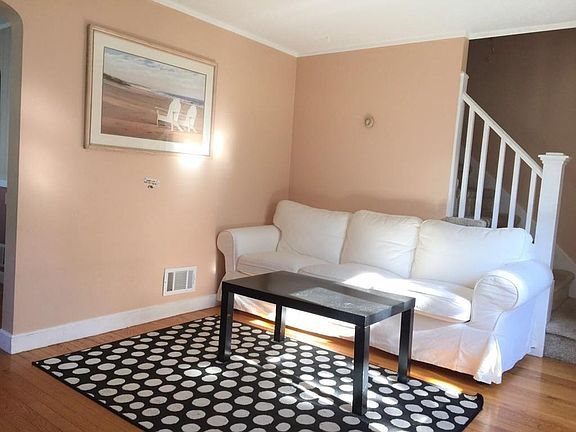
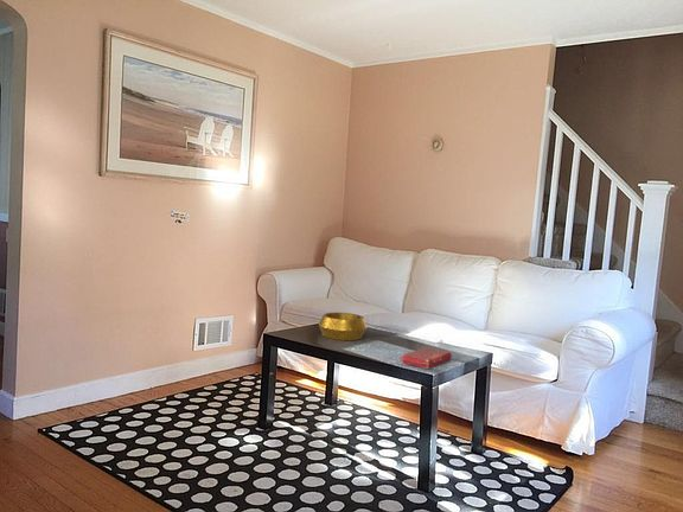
+ decorative bowl [318,312,368,341]
+ book [400,346,452,370]
